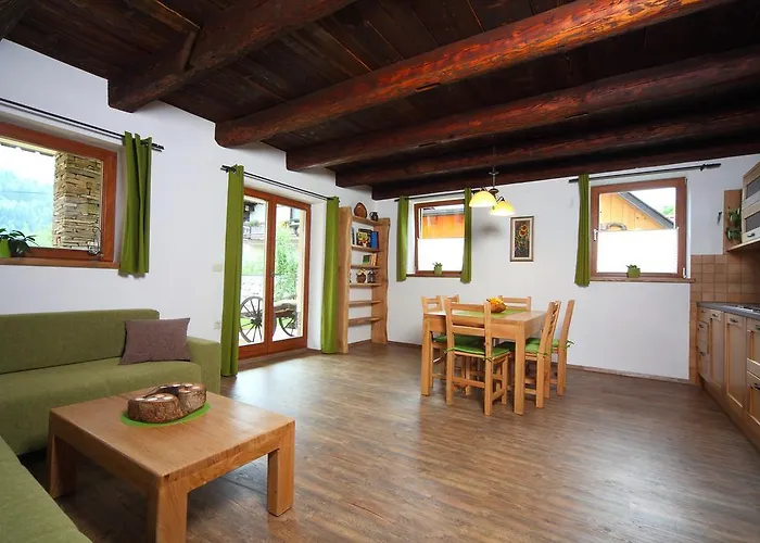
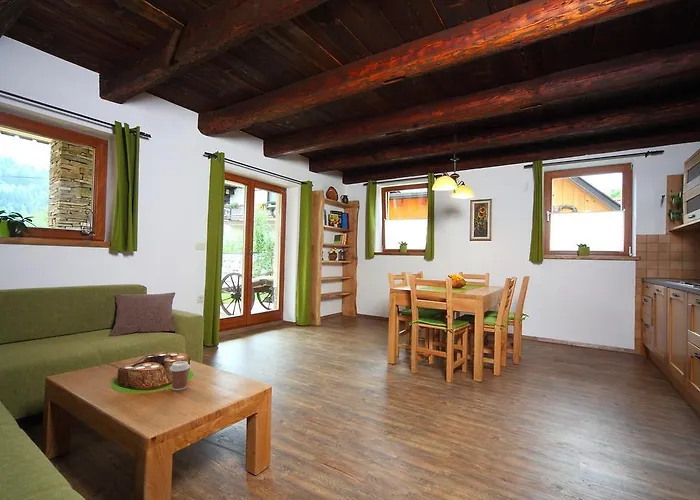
+ coffee cup [169,360,191,391]
